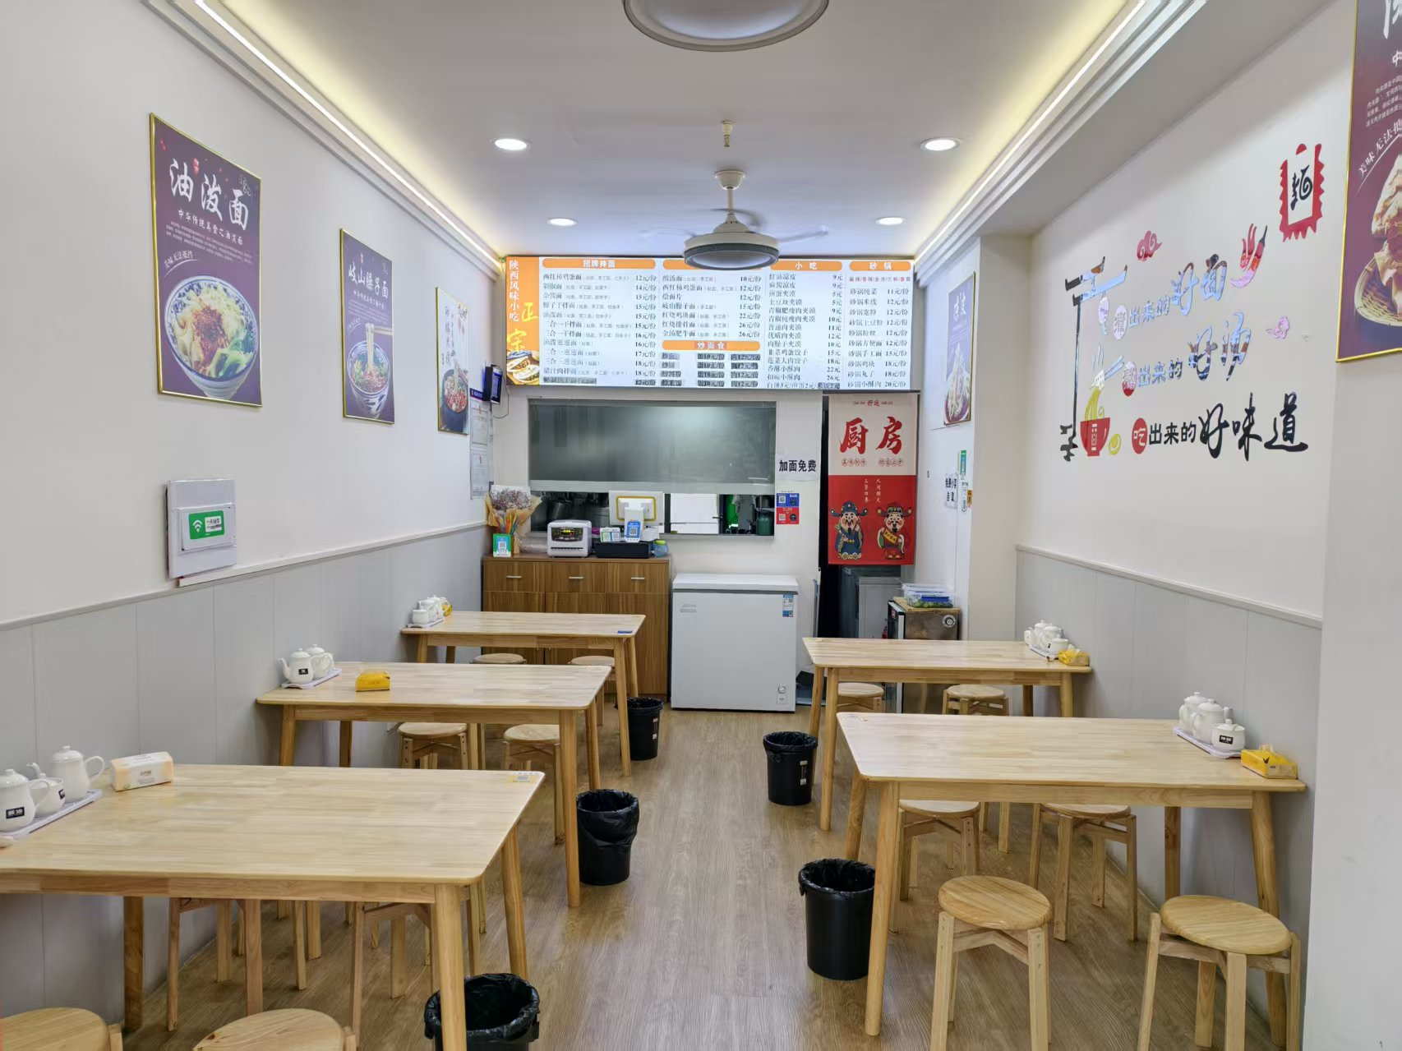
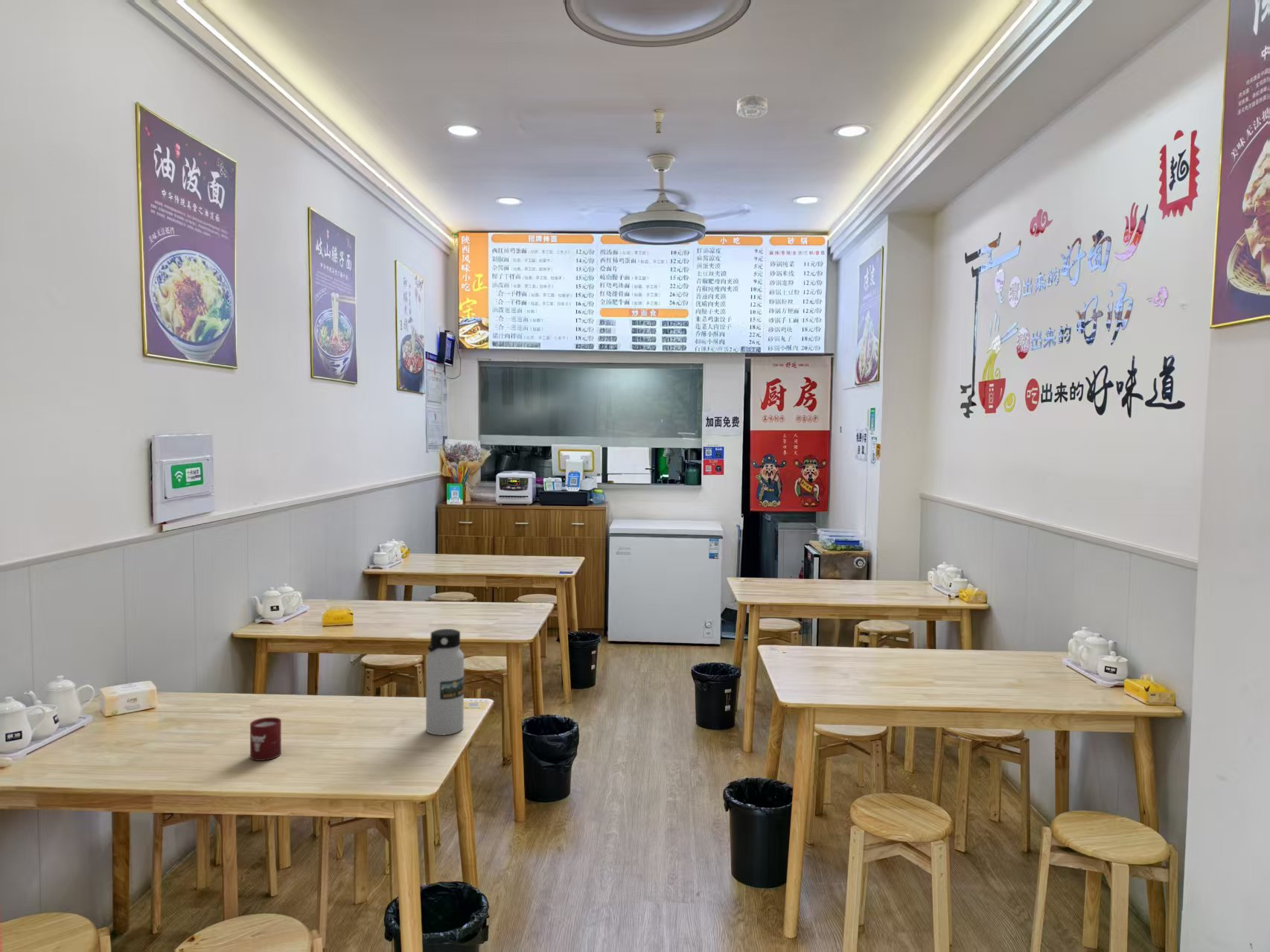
+ cup [249,717,282,761]
+ water bottle [425,628,465,736]
+ smoke detector [736,95,768,118]
